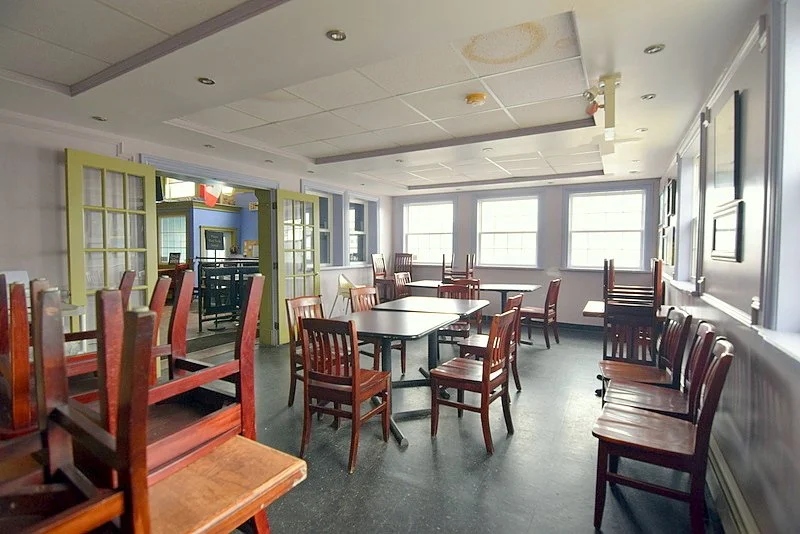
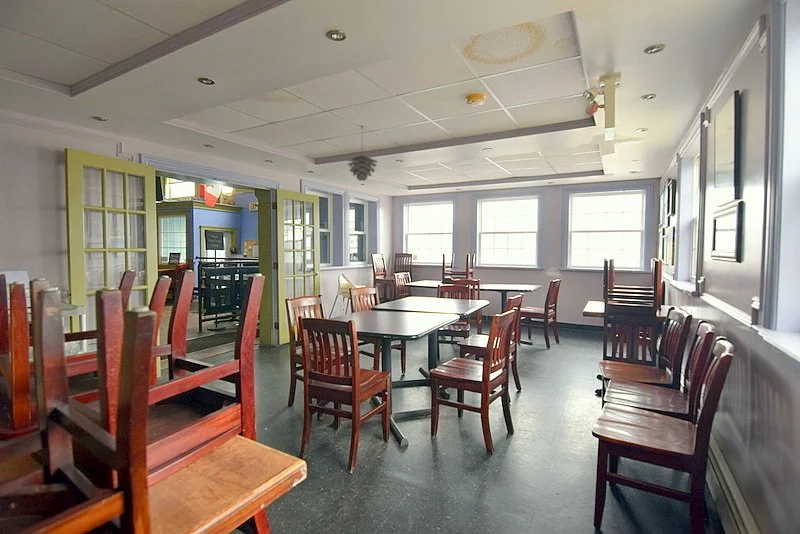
+ pendant light [346,125,379,182]
